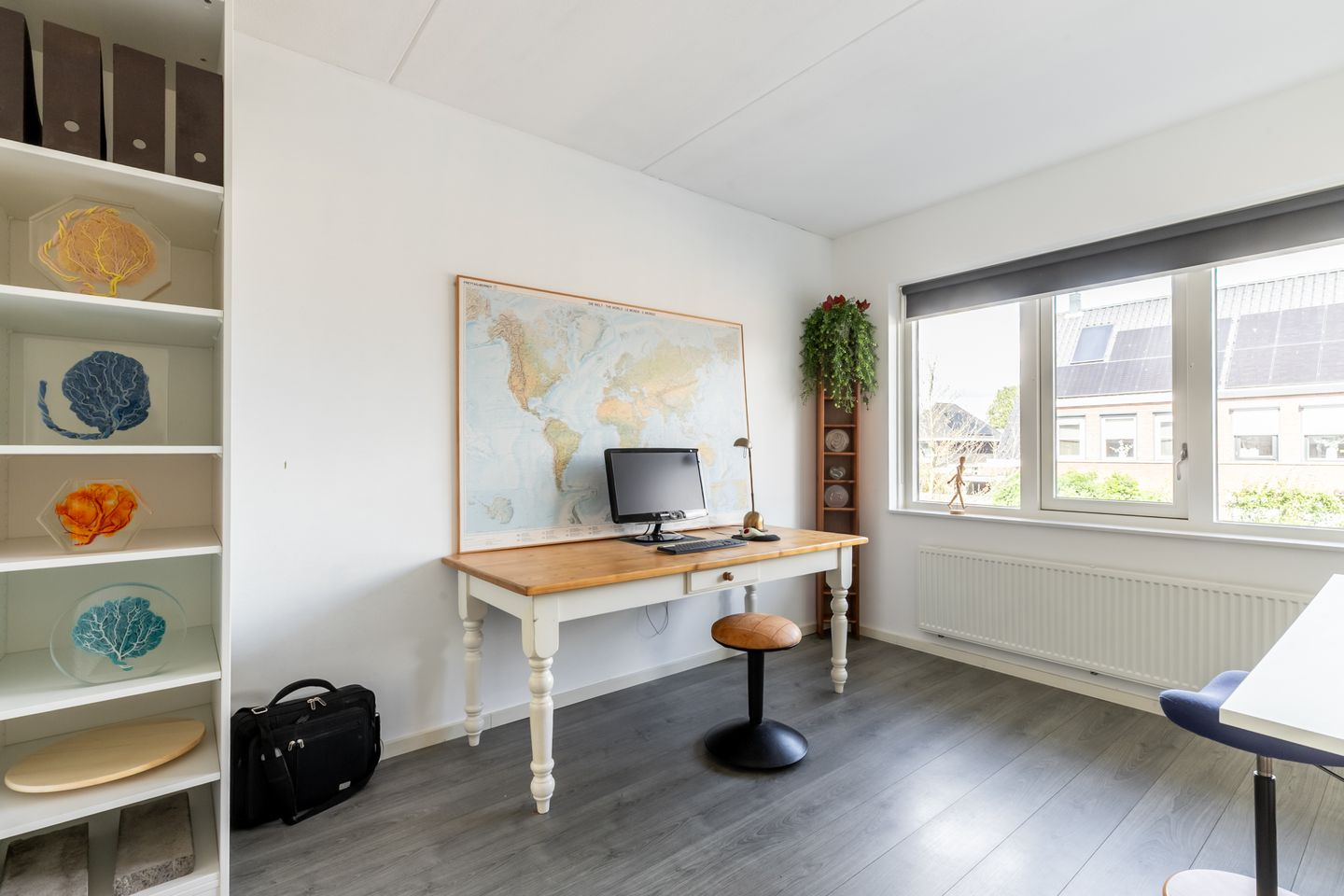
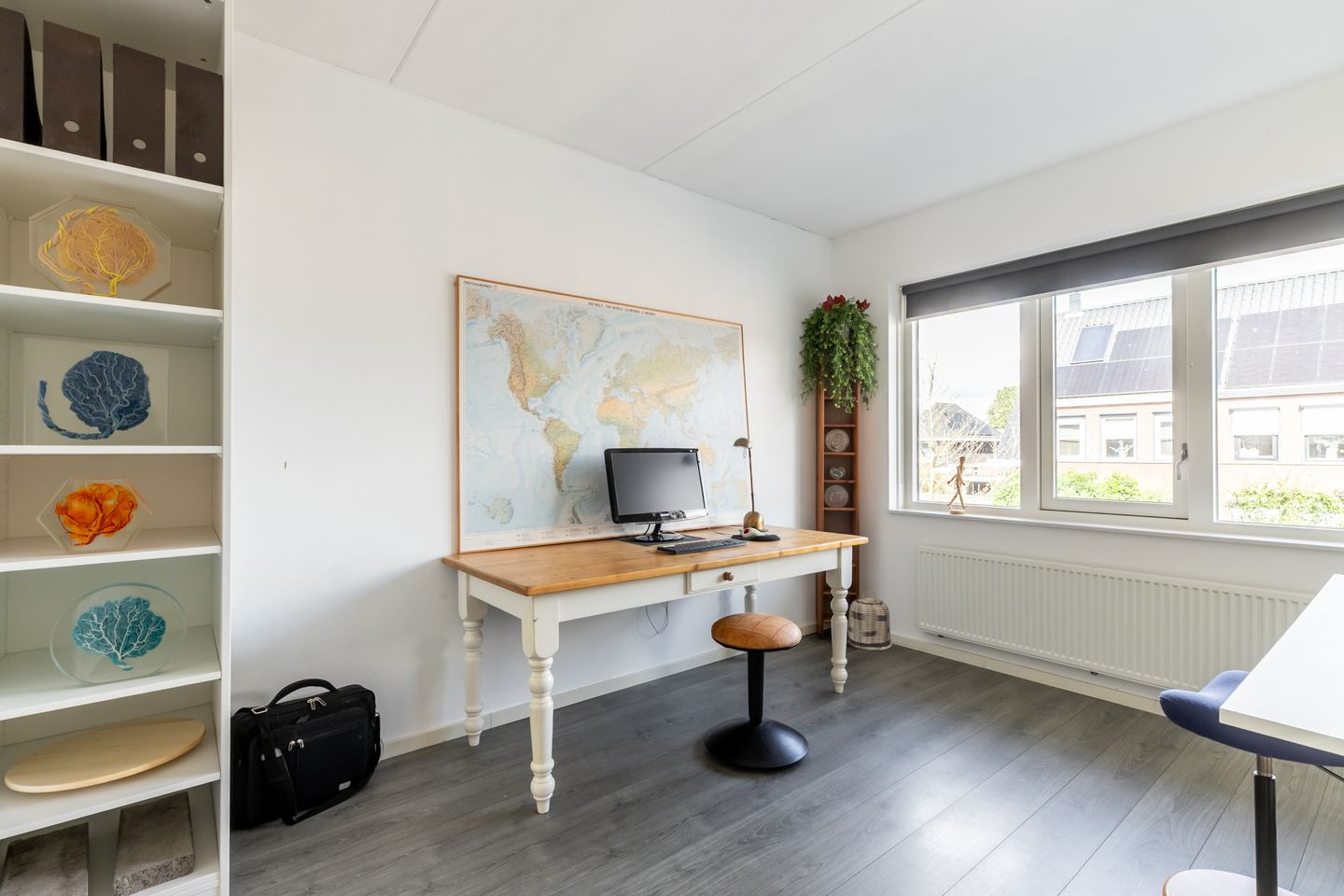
+ basket [847,586,892,651]
